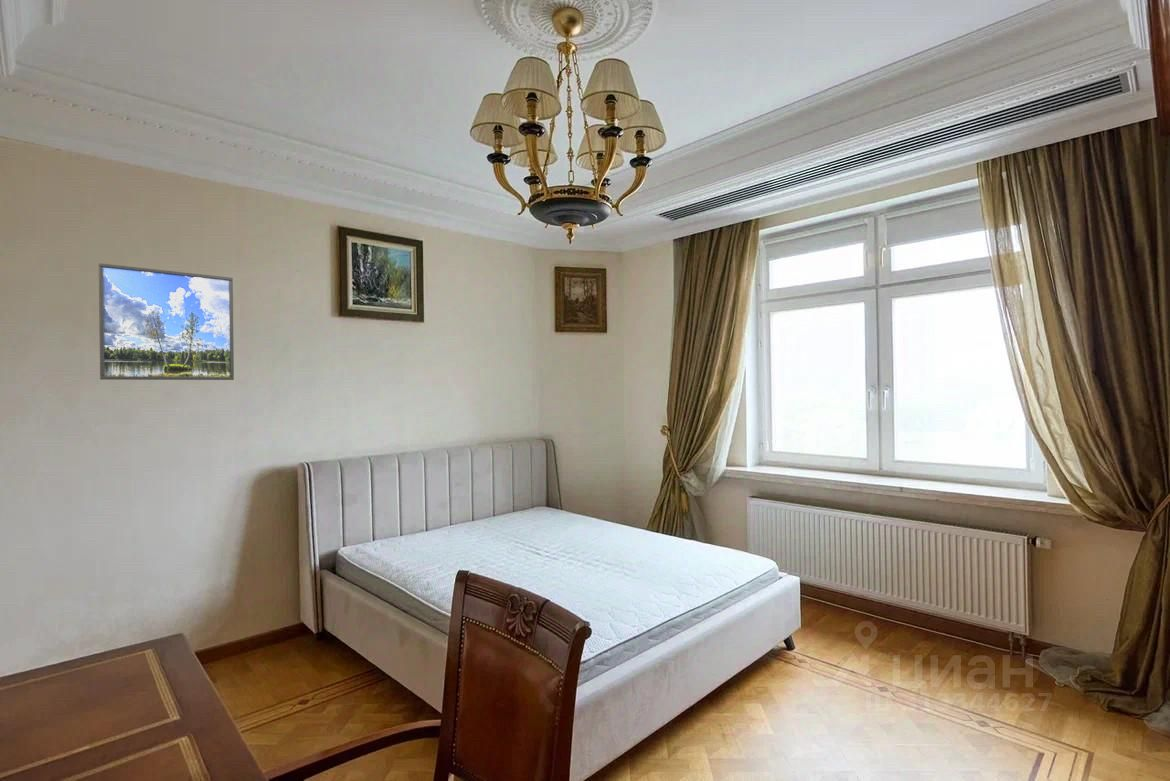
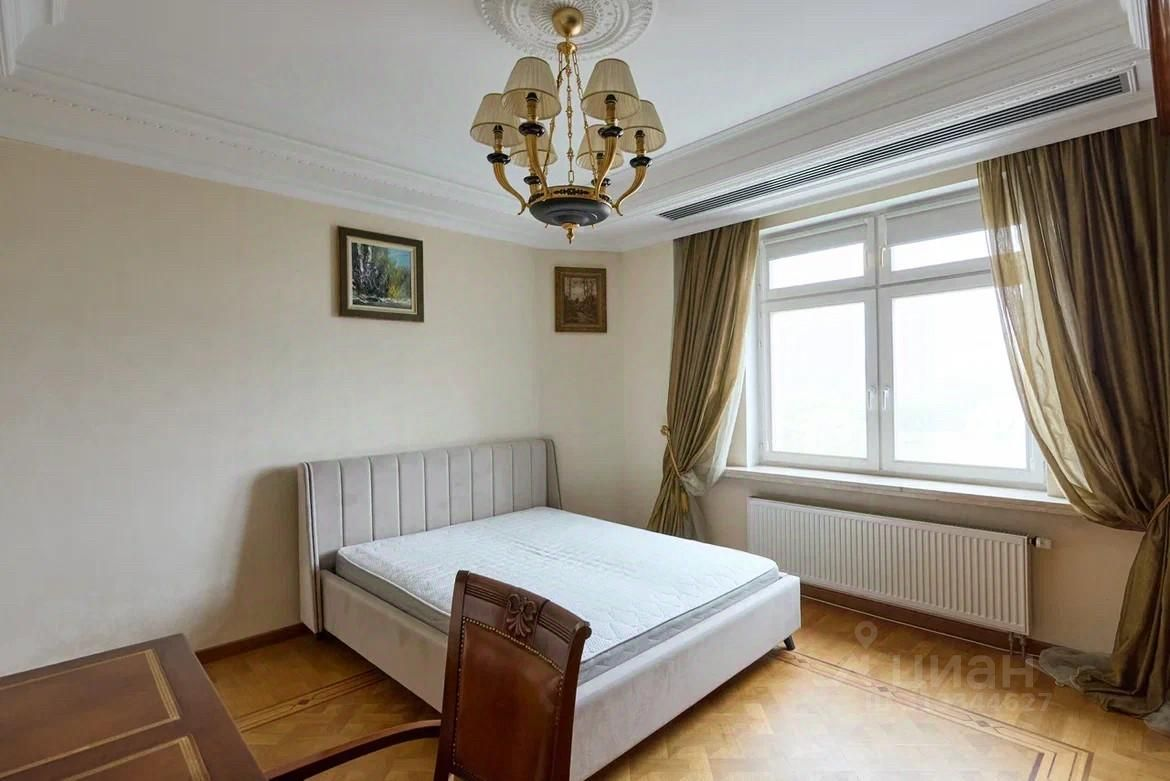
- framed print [98,262,235,381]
